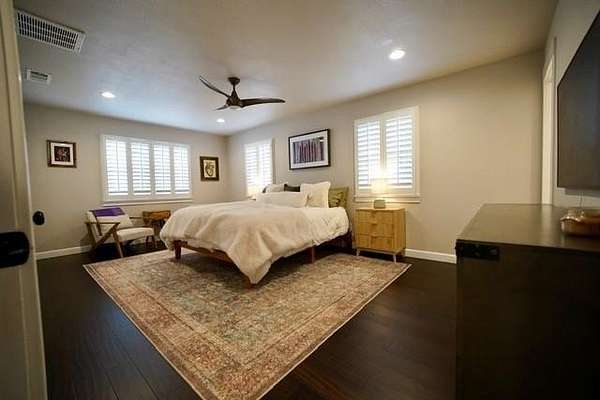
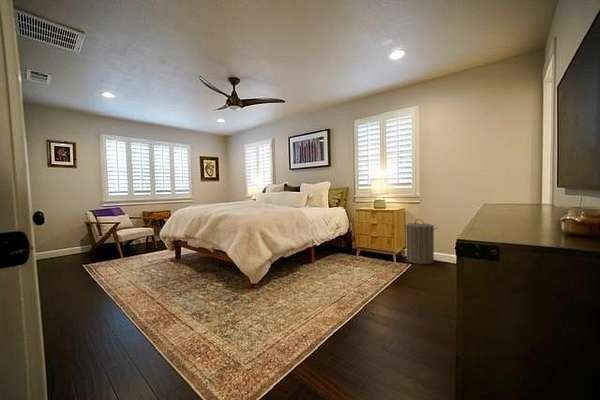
+ laundry hamper [403,218,438,265]
